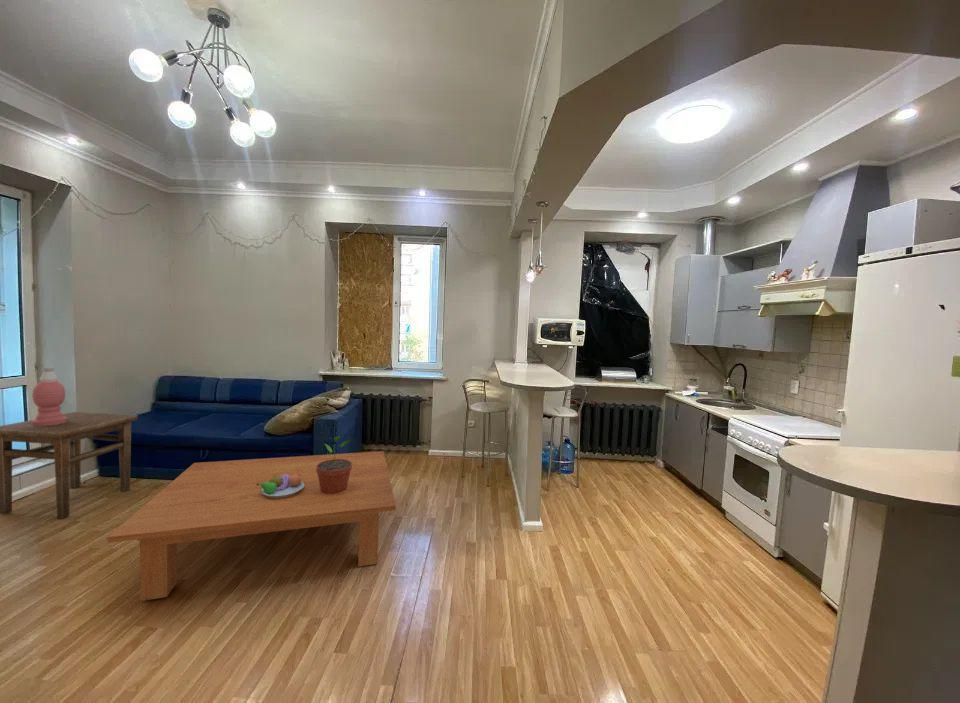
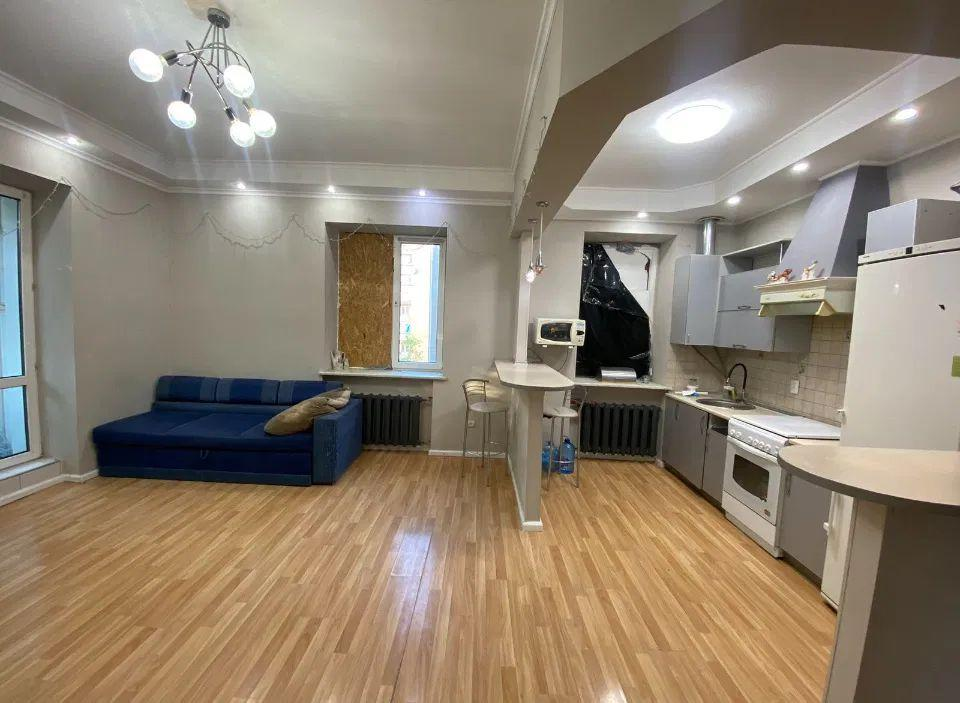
- side table [0,411,138,520]
- potted plant [316,436,352,494]
- table lamp [31,366,67,426]
- coffee table [107,450,397,602]
- fruit bowl [256,474,304,498]
